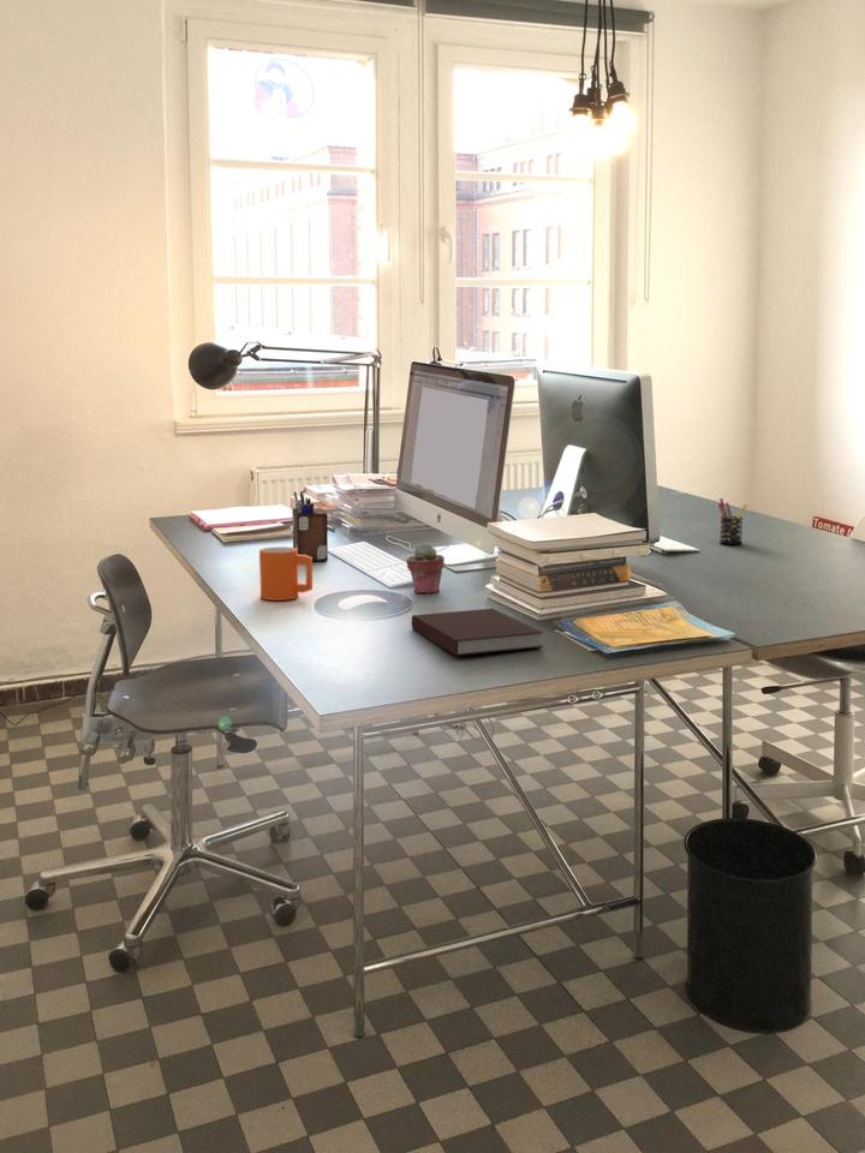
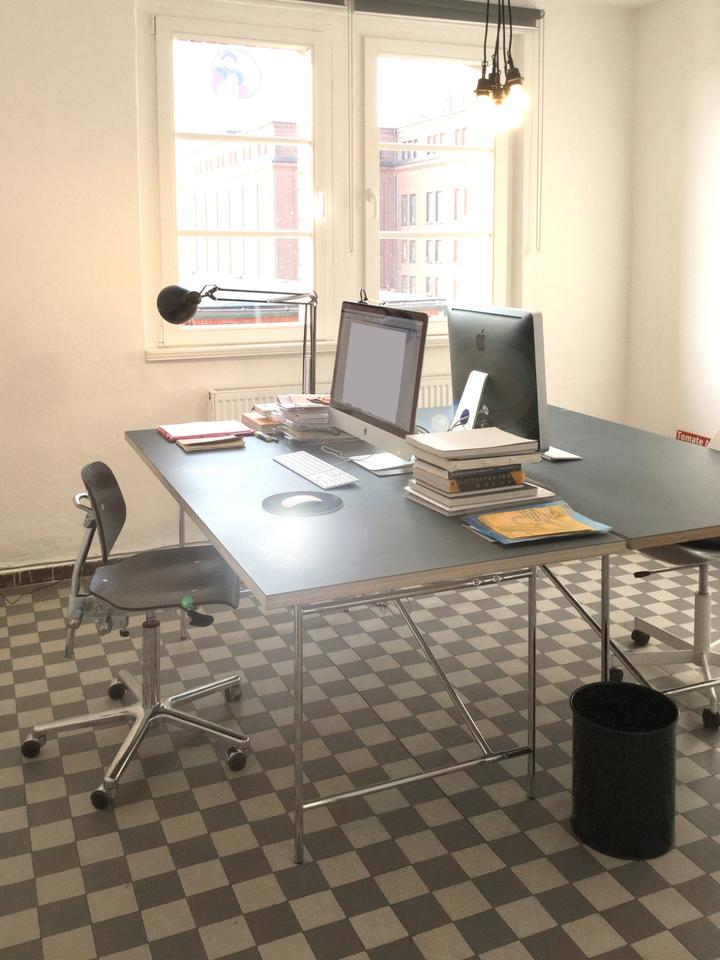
- notebook [411,608,544,657]
- pen holder [717,497,748,545]
- desk organizer [291,490,329,562]
- mug [258,545,314,602]
- potted succulent [405,543,446,596]
